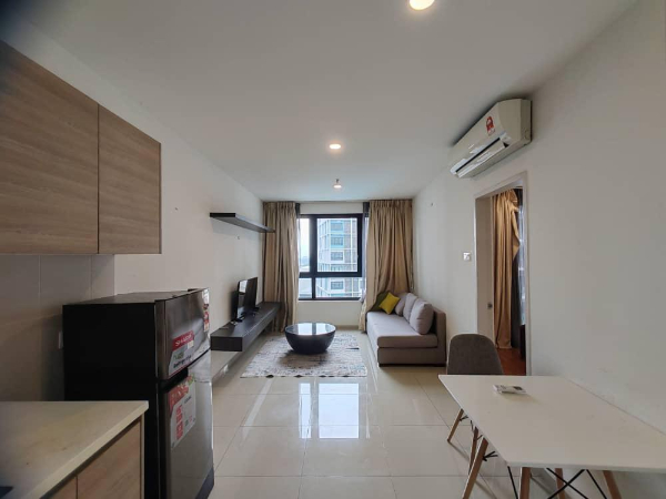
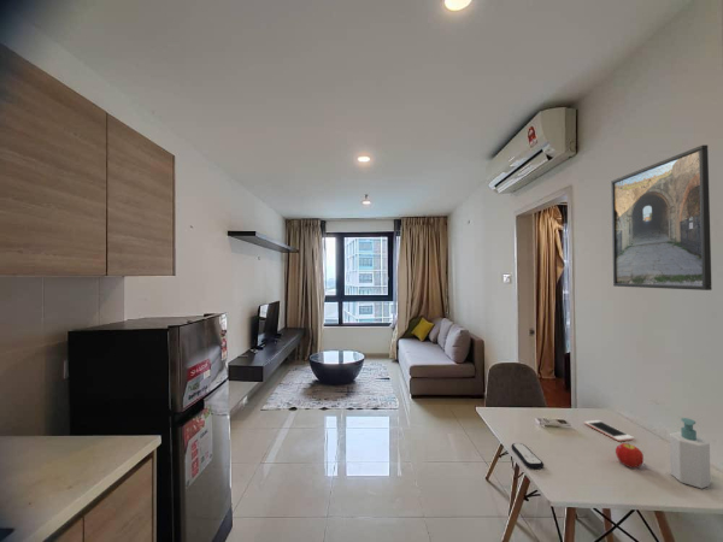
+ fruit [615,442,645,469]
+ remote control [510,442,545,470]
+ cell phone [583,419,635,442]
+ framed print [610,145,712,291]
+ soap bottle [669,417,712,489]
